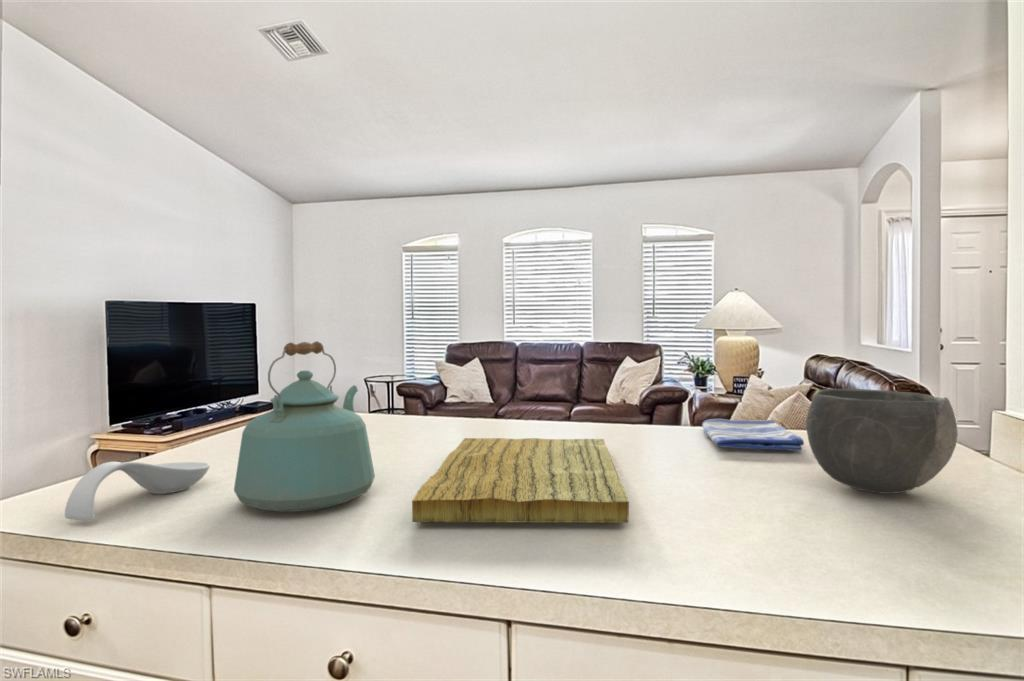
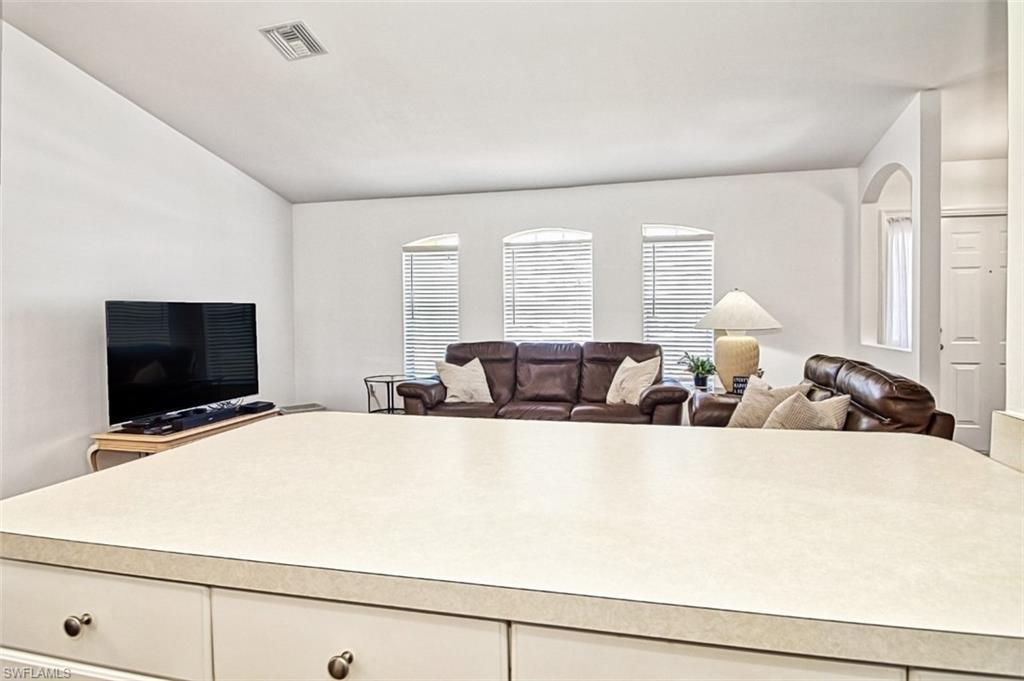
- spoon rest [64,461,211,521]
- kettle [233,340,376,513]
- cutting board [411,437,630,524]
- bowl [805,388,959,495]
- dish towel [701,418,805,452]
